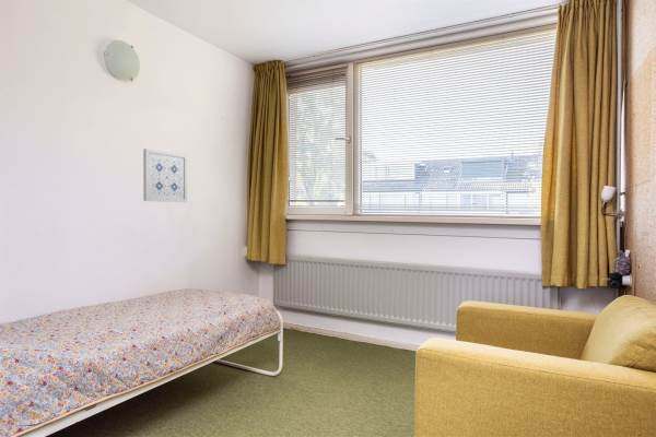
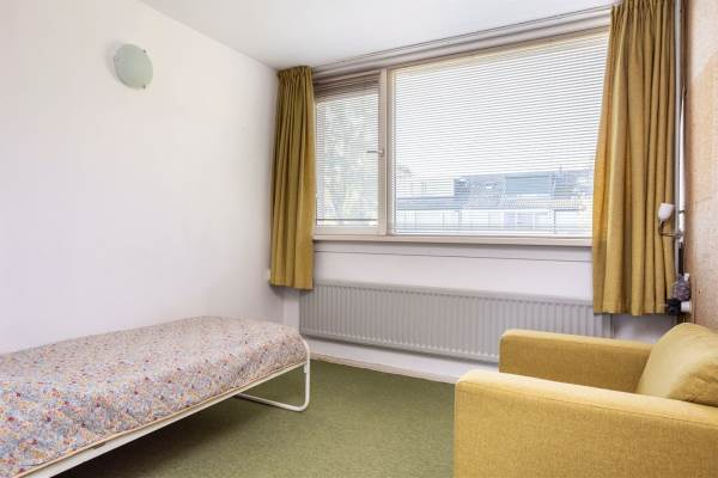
- wall art [142,147,188,203]
